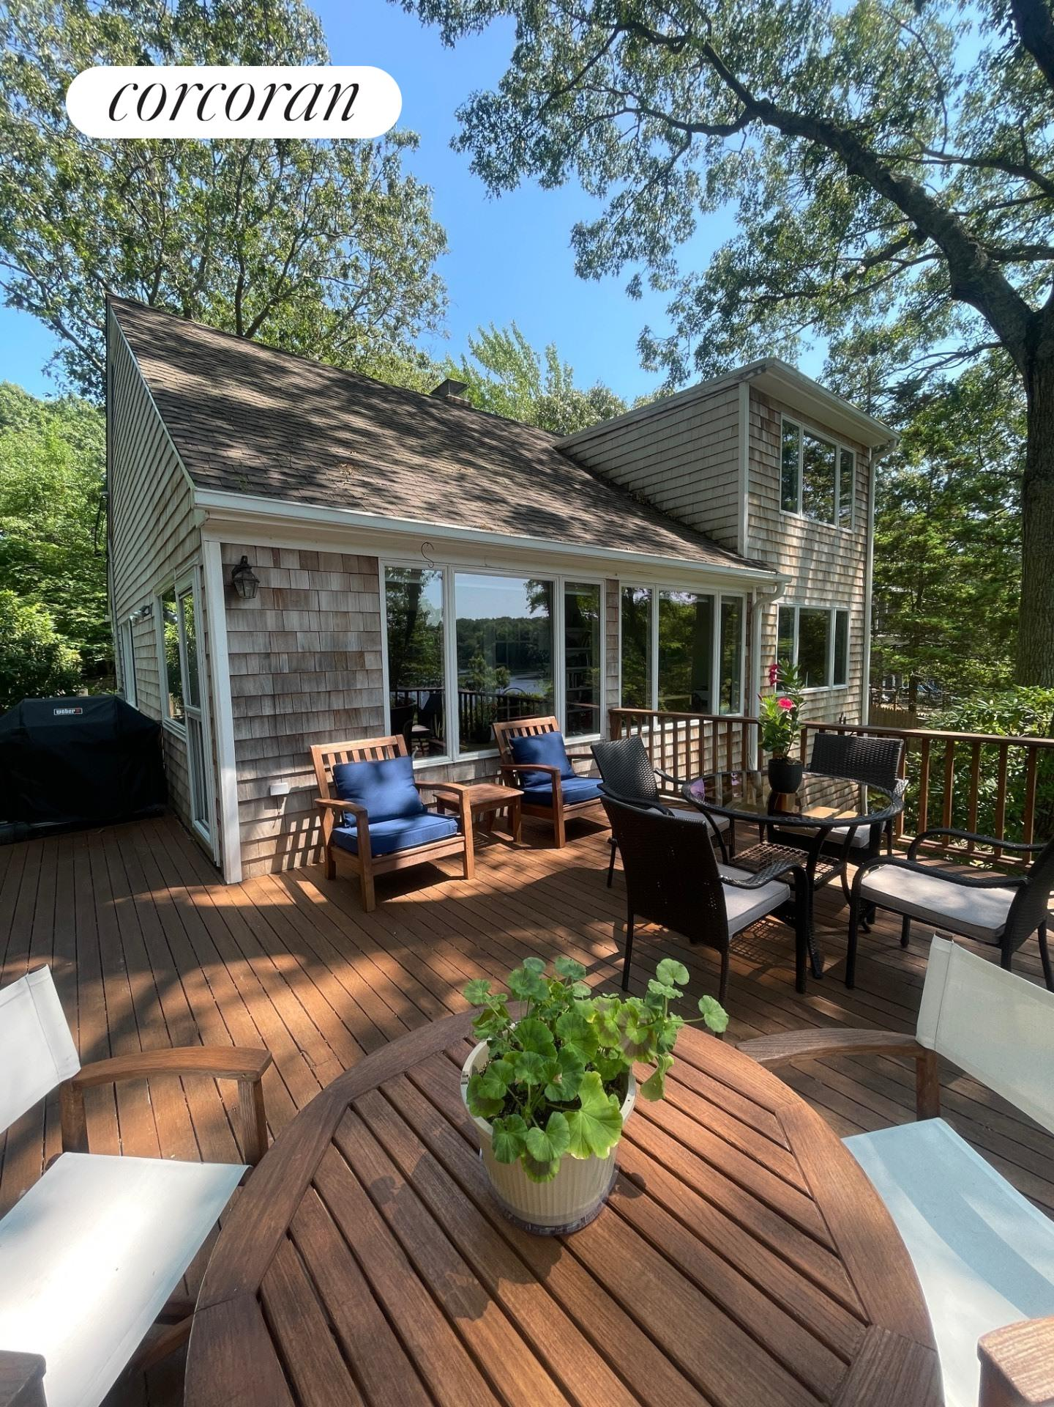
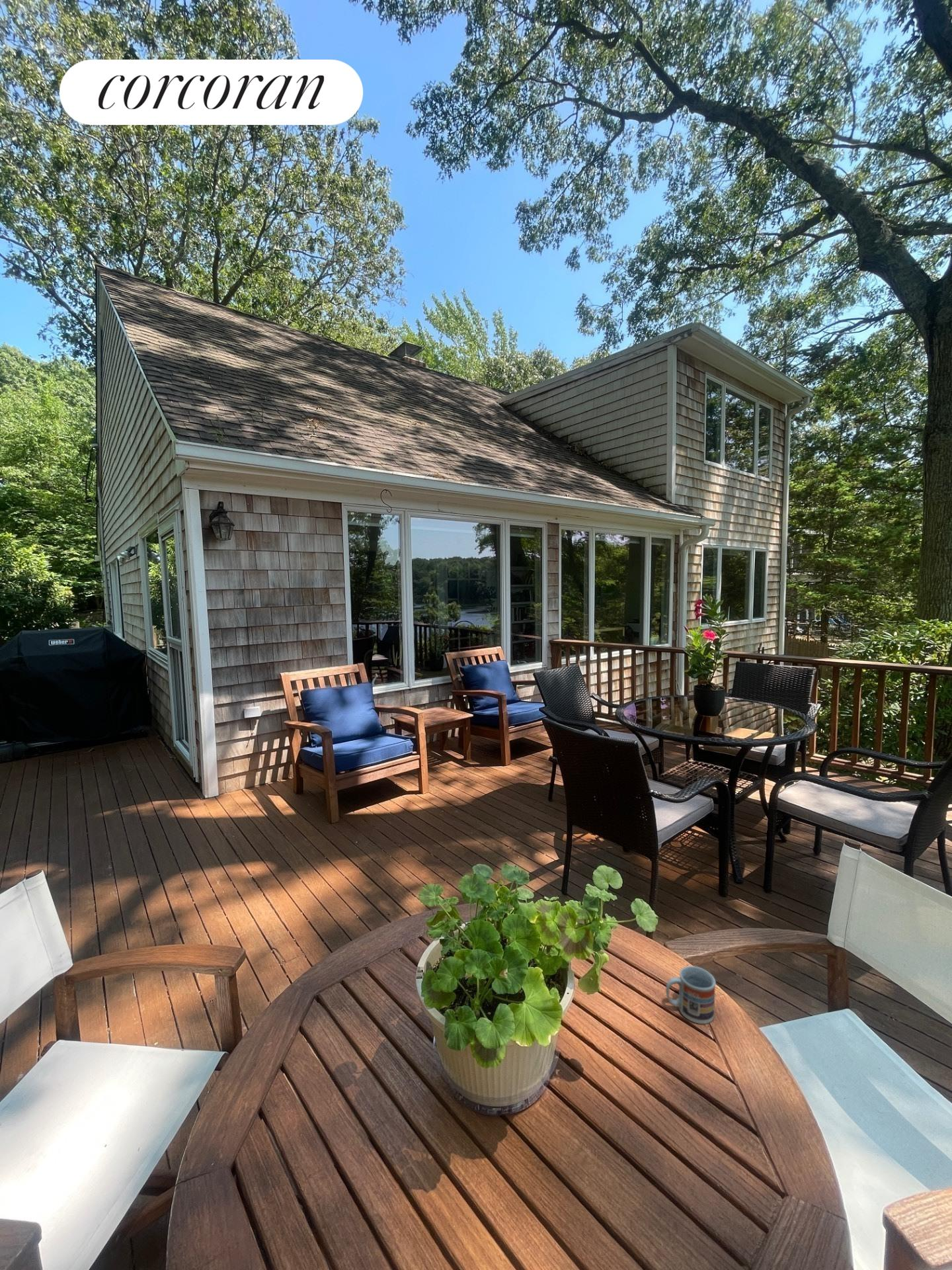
+ cup [665,965,717,1025]
